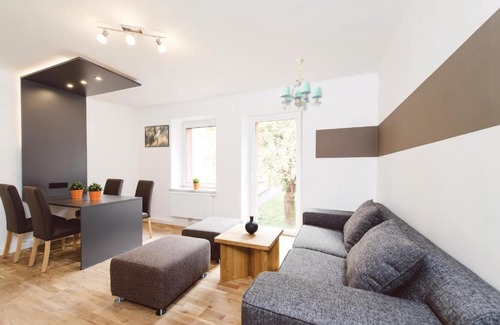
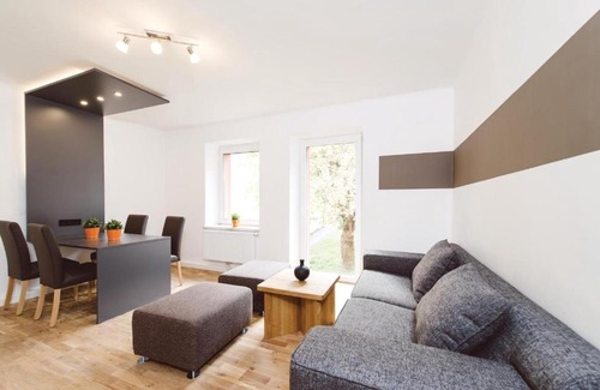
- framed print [144,124,170,148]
- chandelier [279,57,323,115]
